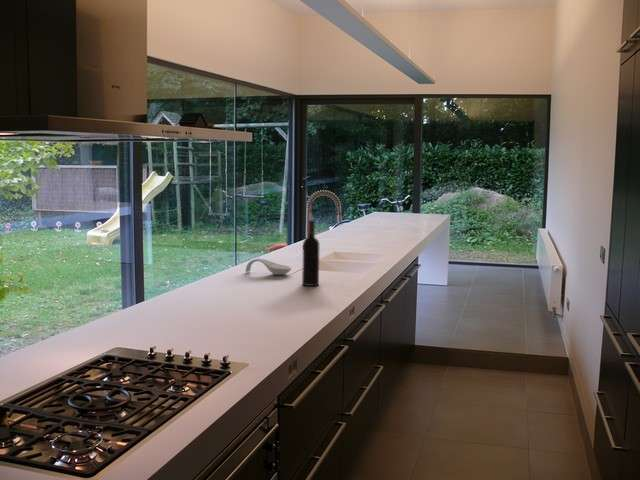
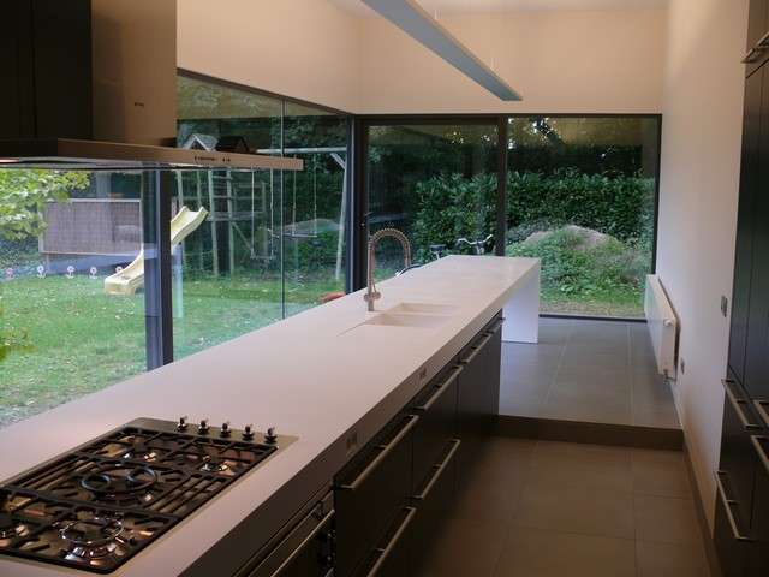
- wine bottle [301,219,320,287]
- spoon rest [244,258,292,276]
